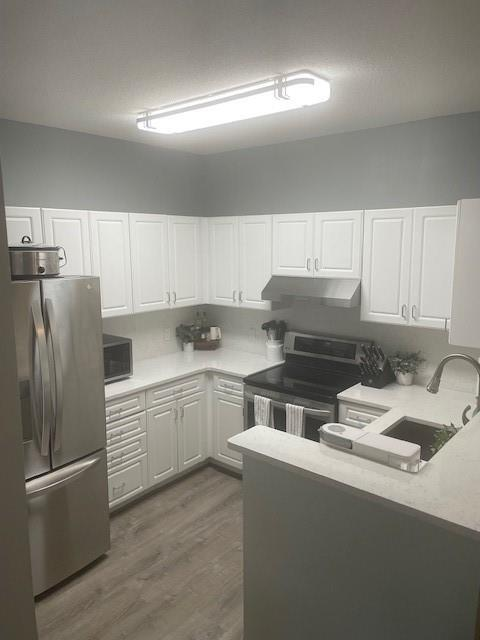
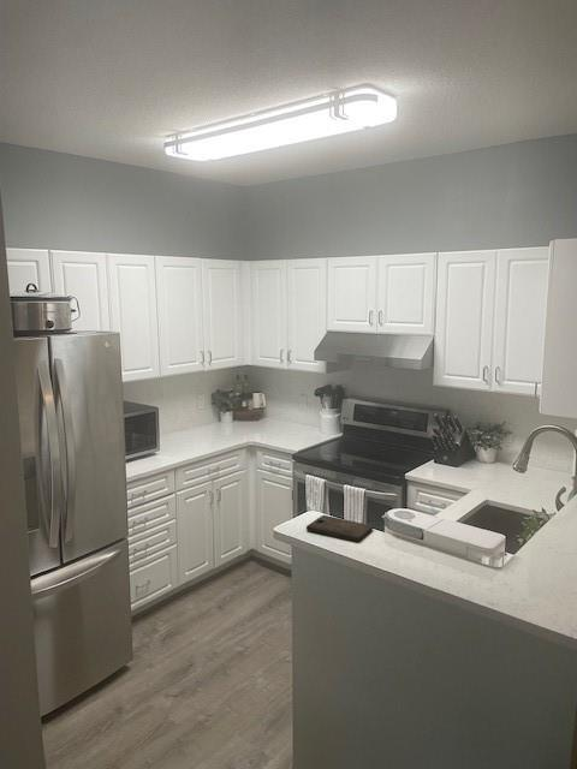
+ cutting board [305,514,374,543]
